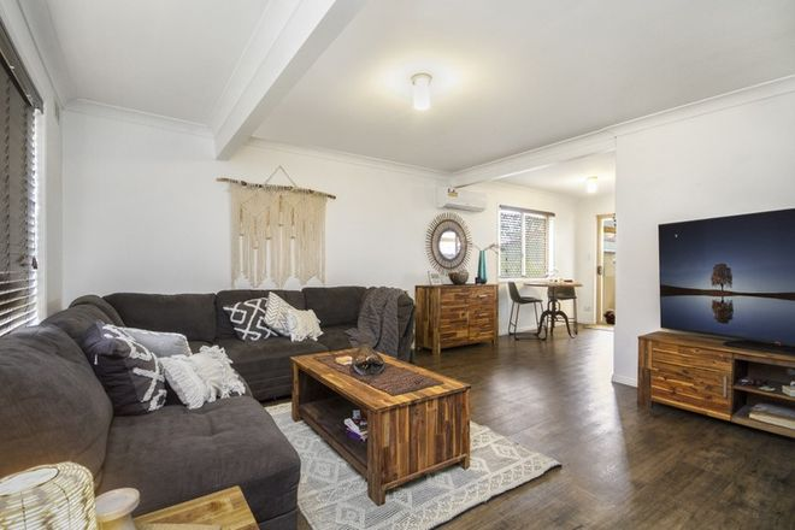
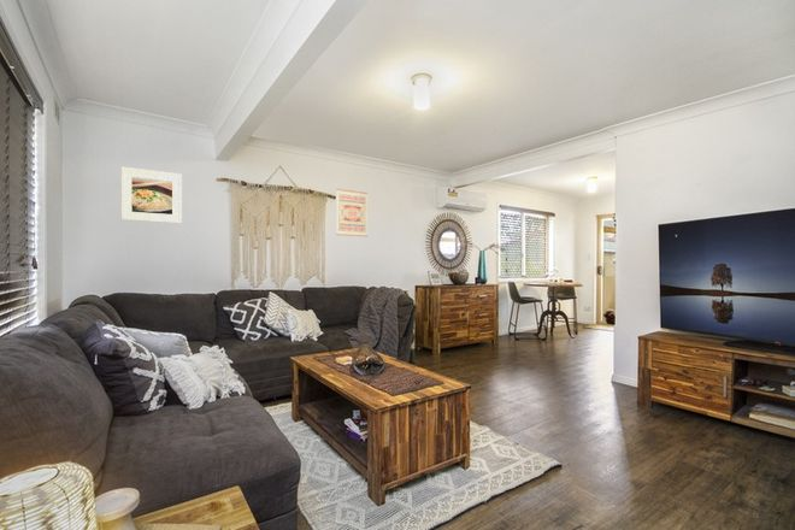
+ wall art [335,188,369,237]
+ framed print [120,166,183,224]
